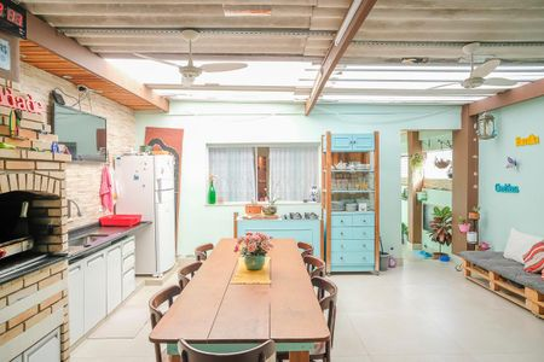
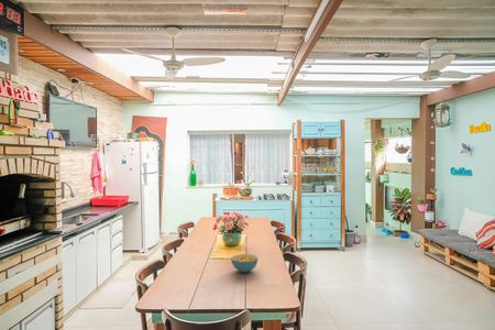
+ cereal bowl [230,253,258,274]
